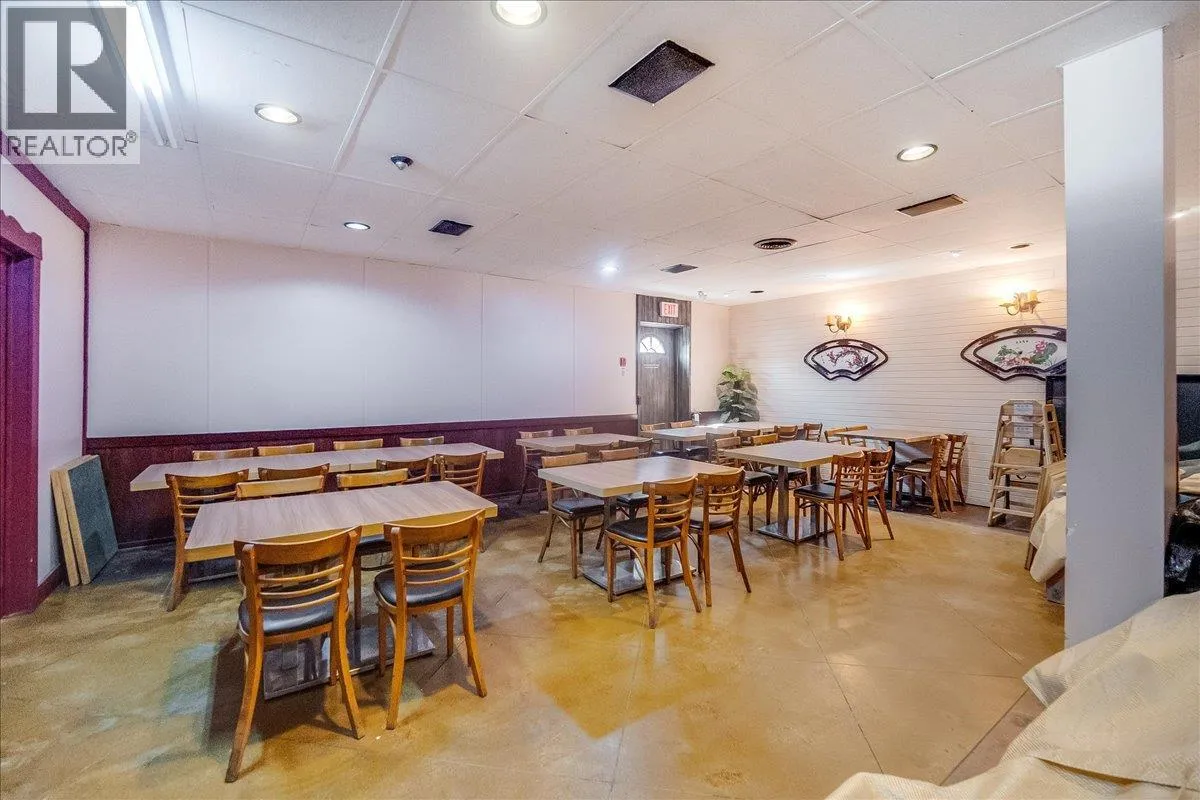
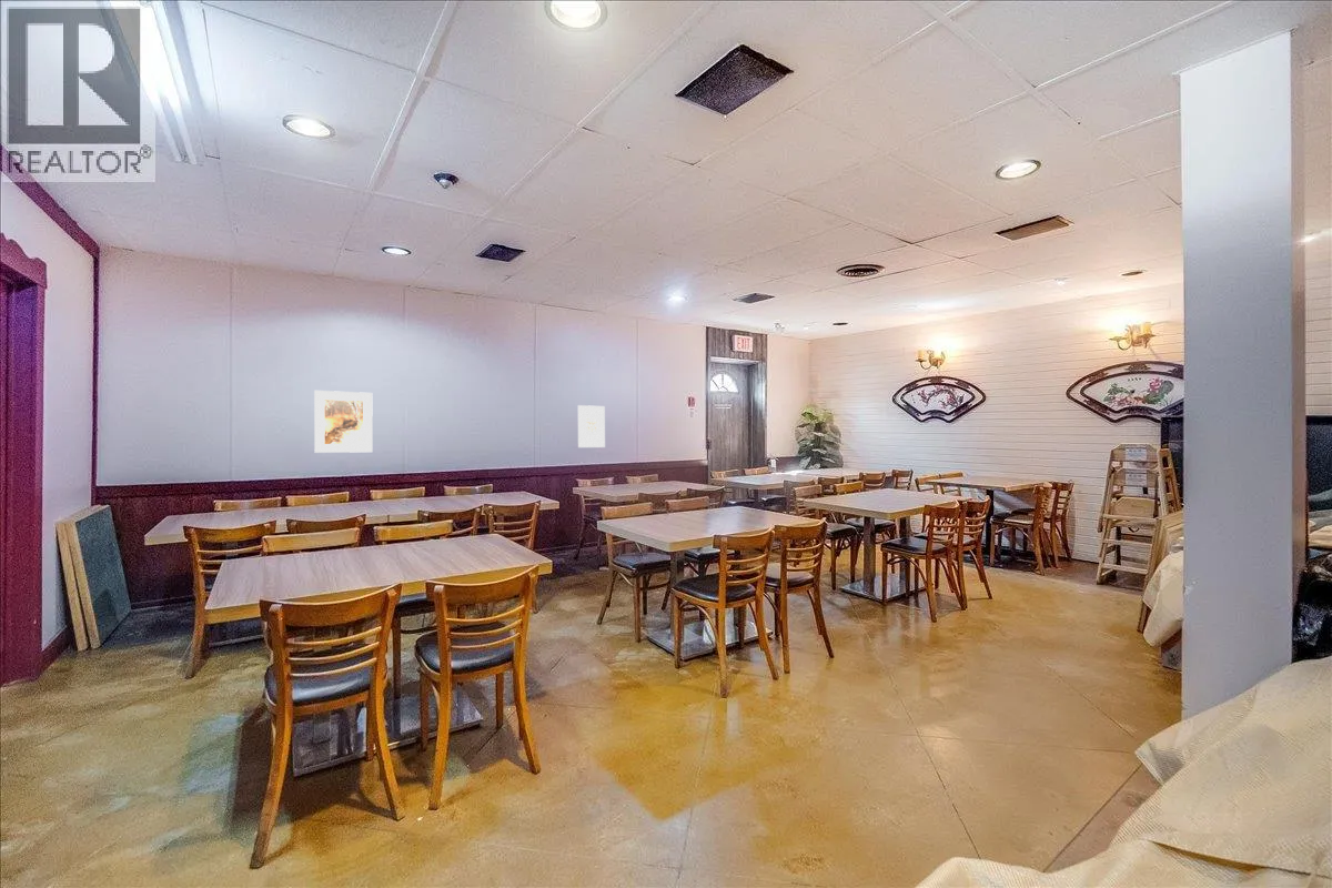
+ wall art [577,404,606,448]
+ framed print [313,390,374,454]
